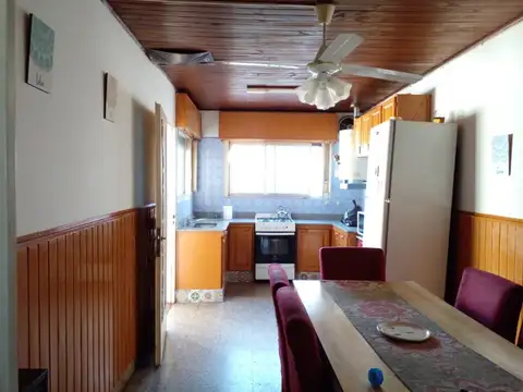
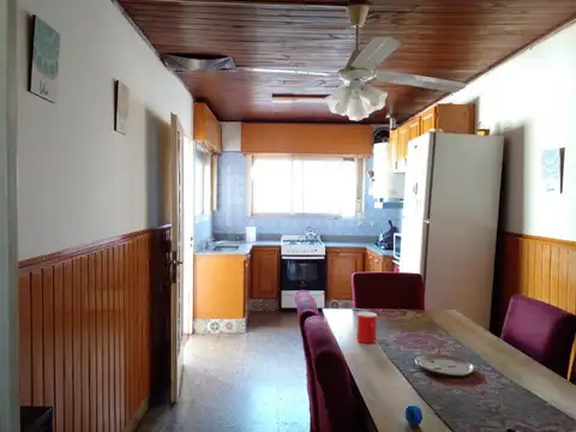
+ cup [356,311,378,344]
